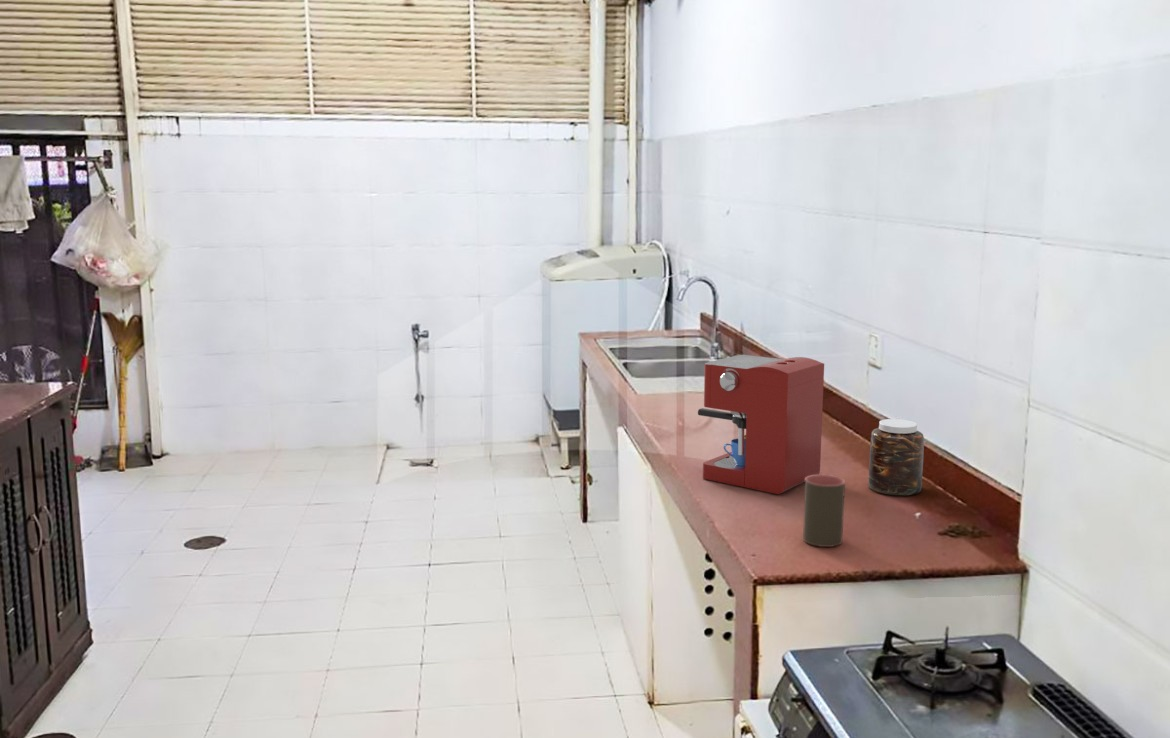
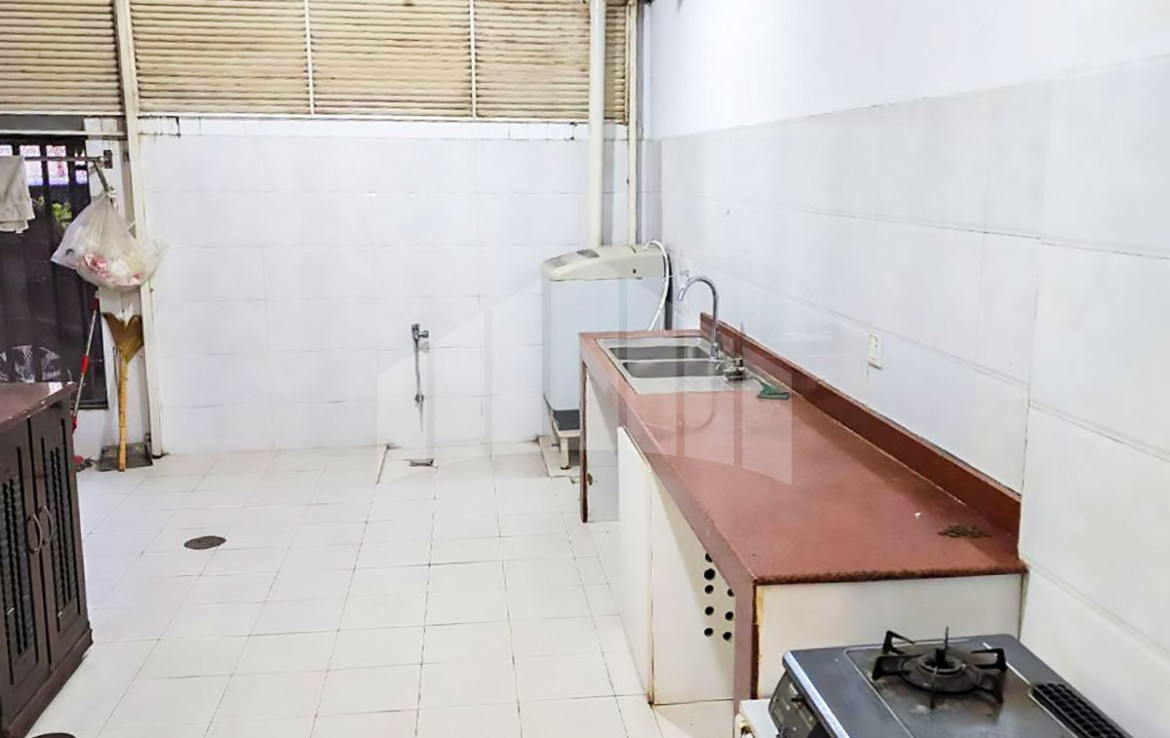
- jar [867,418,925,496]
- coffee maker [697,354,825,495]
- cup [802,474,846,548]
